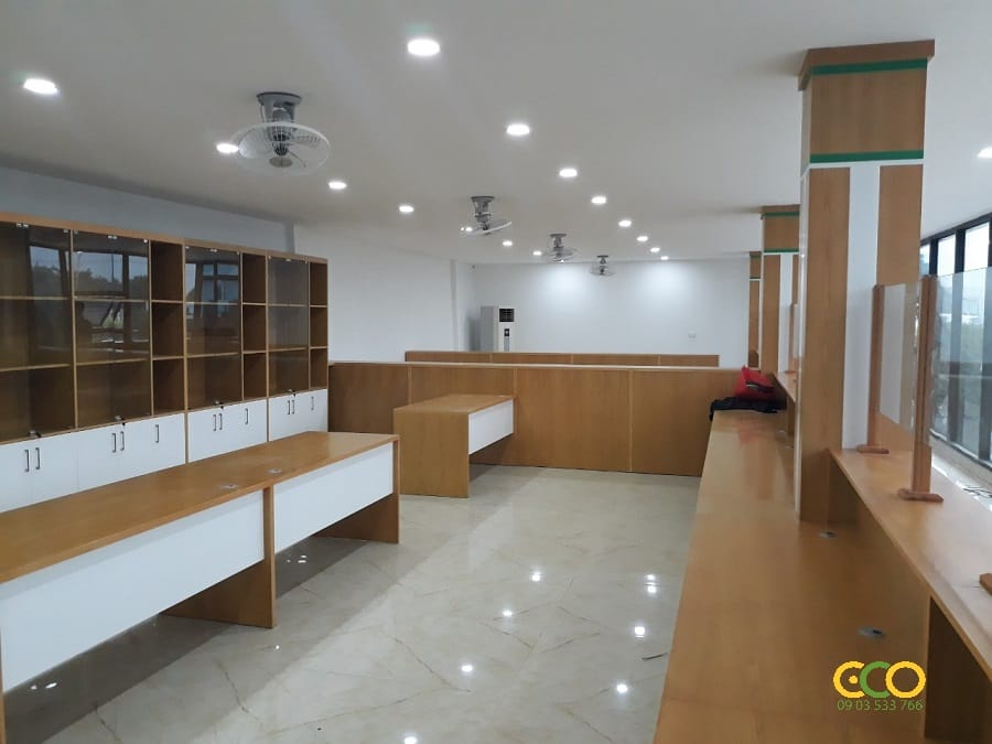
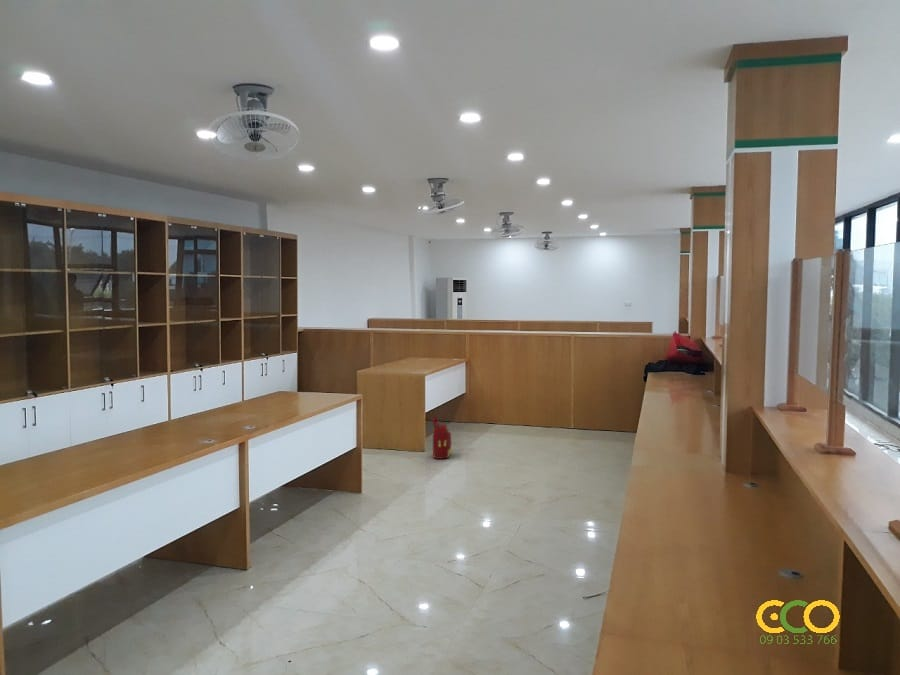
+ backpack [431,417,453,460]
